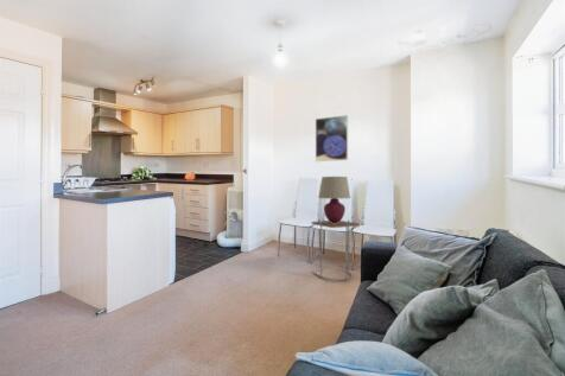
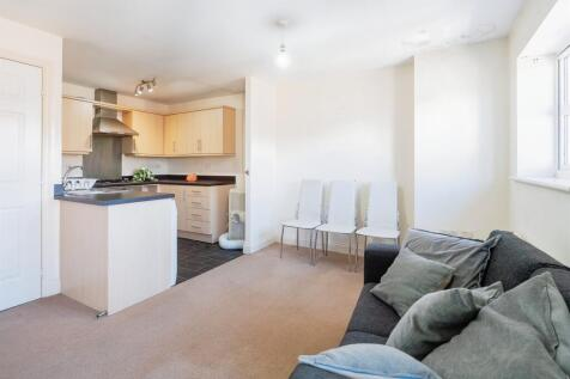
- table lamp [317,176,351,223]
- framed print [315,114,349,162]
- side table [310,218,361,281]
